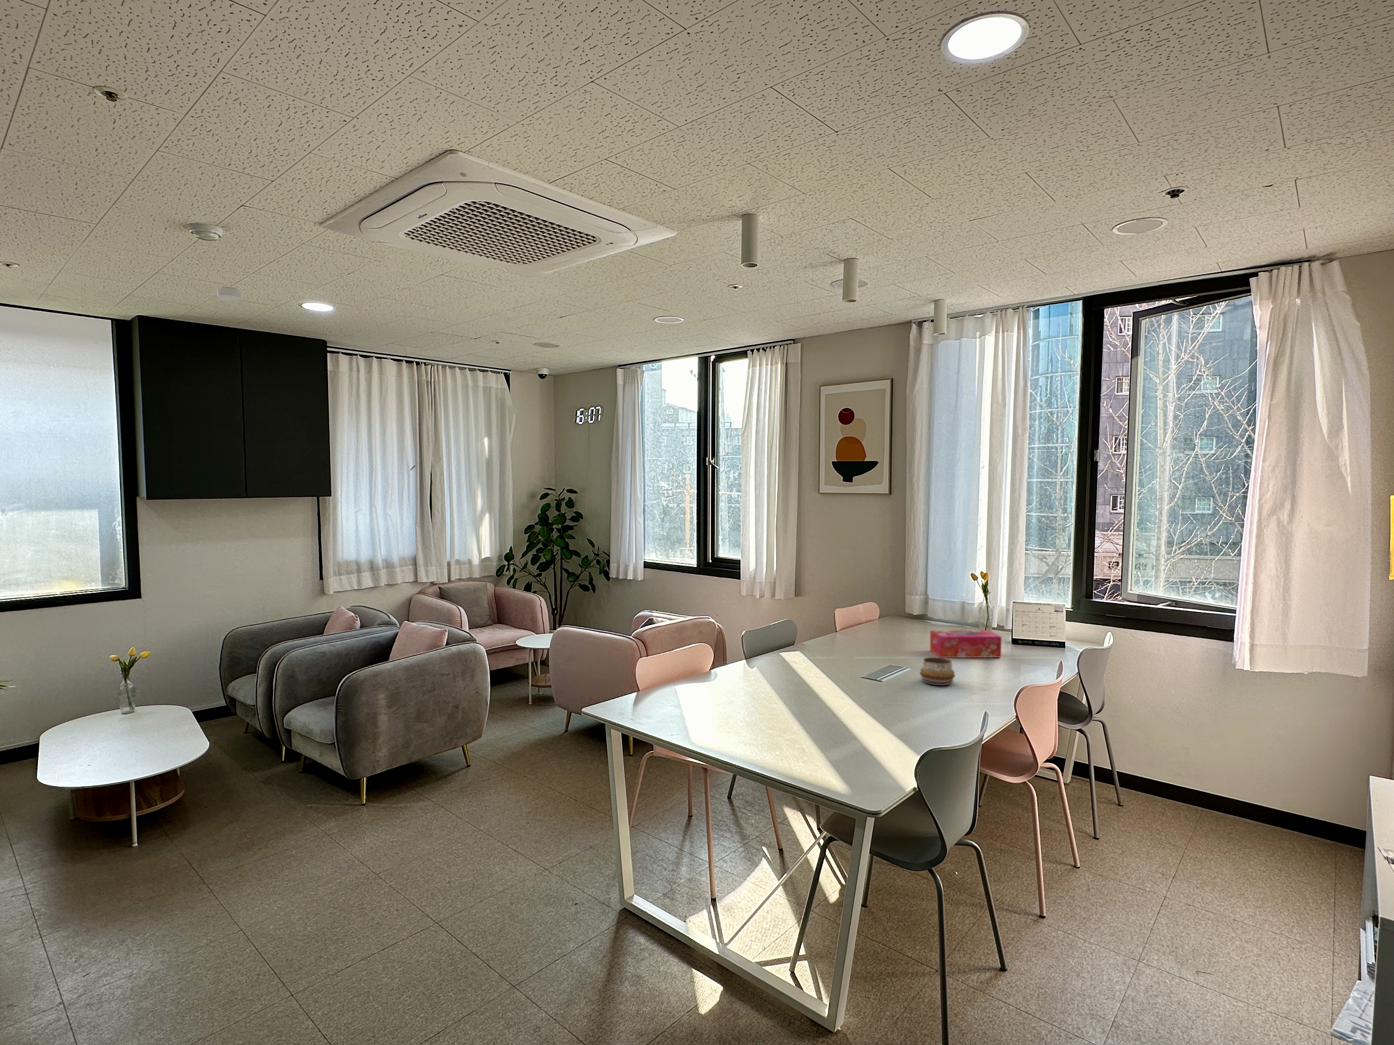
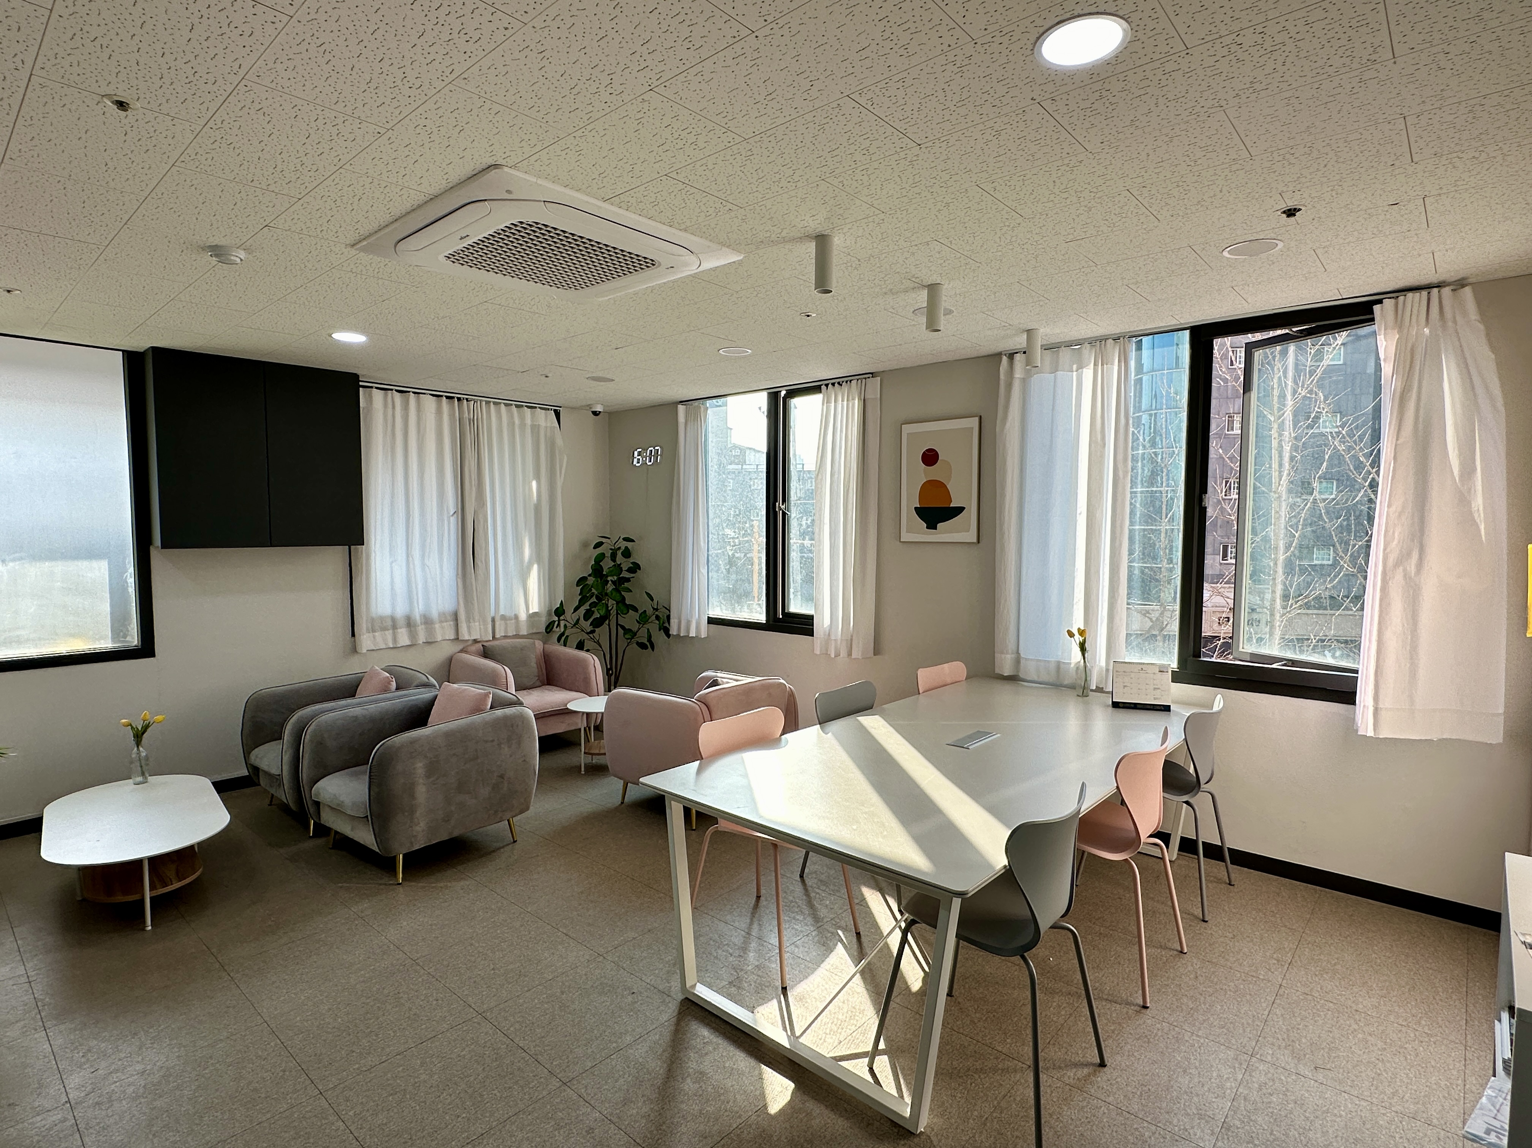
- smoke detector [216,286,244,301]
- tissue box [930,630,1002,658]
- decorative bowl [920,656,955,686]
